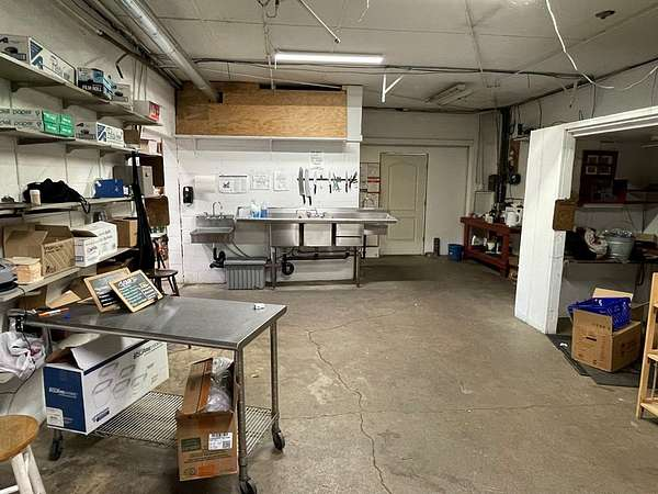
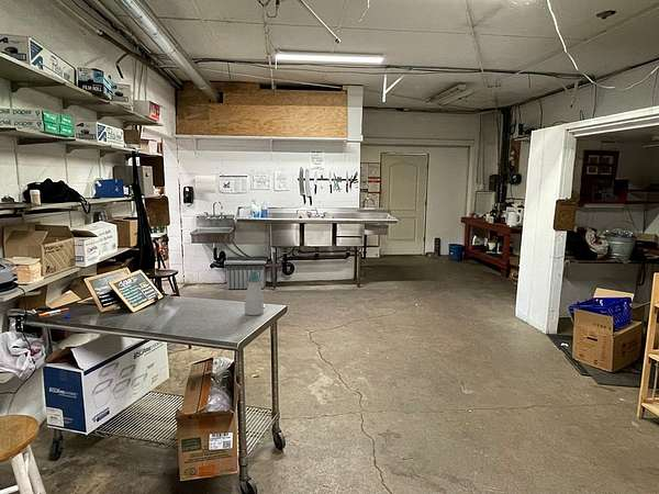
+ soap bottle [244,269,265,316]
